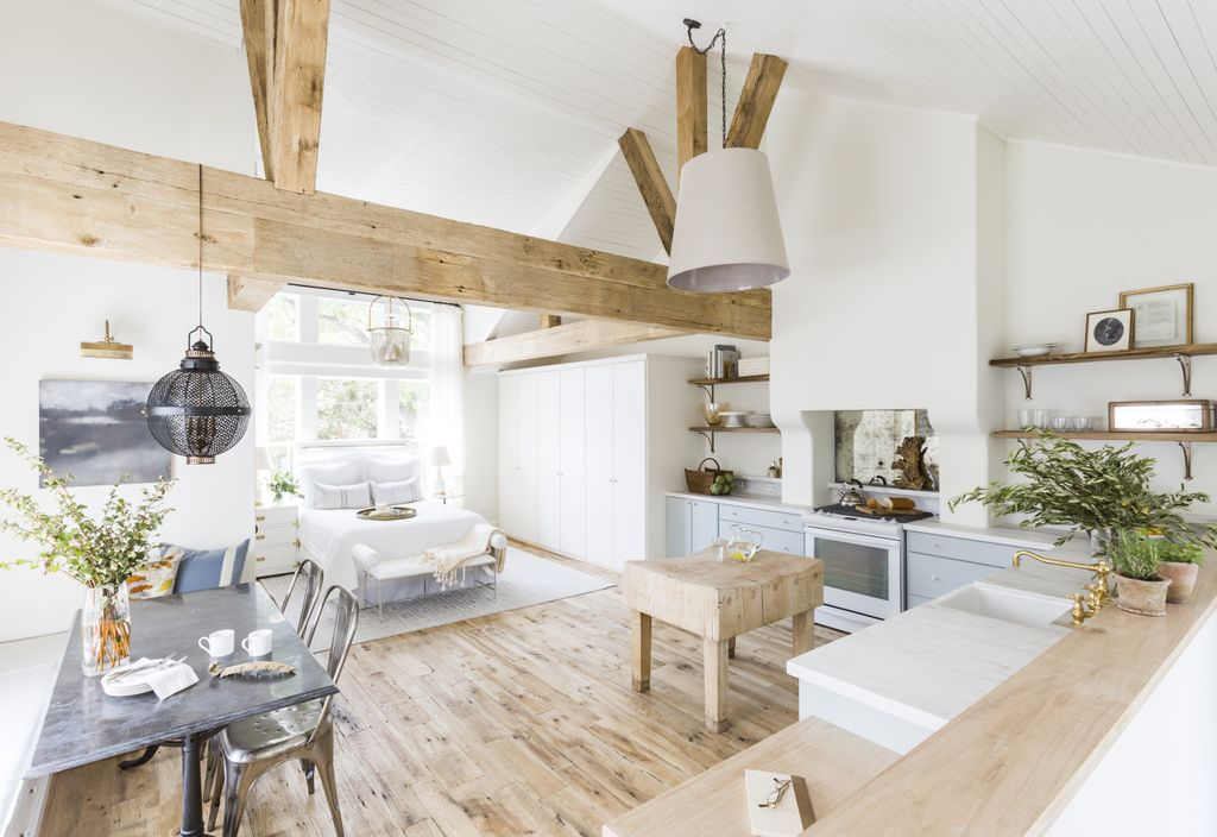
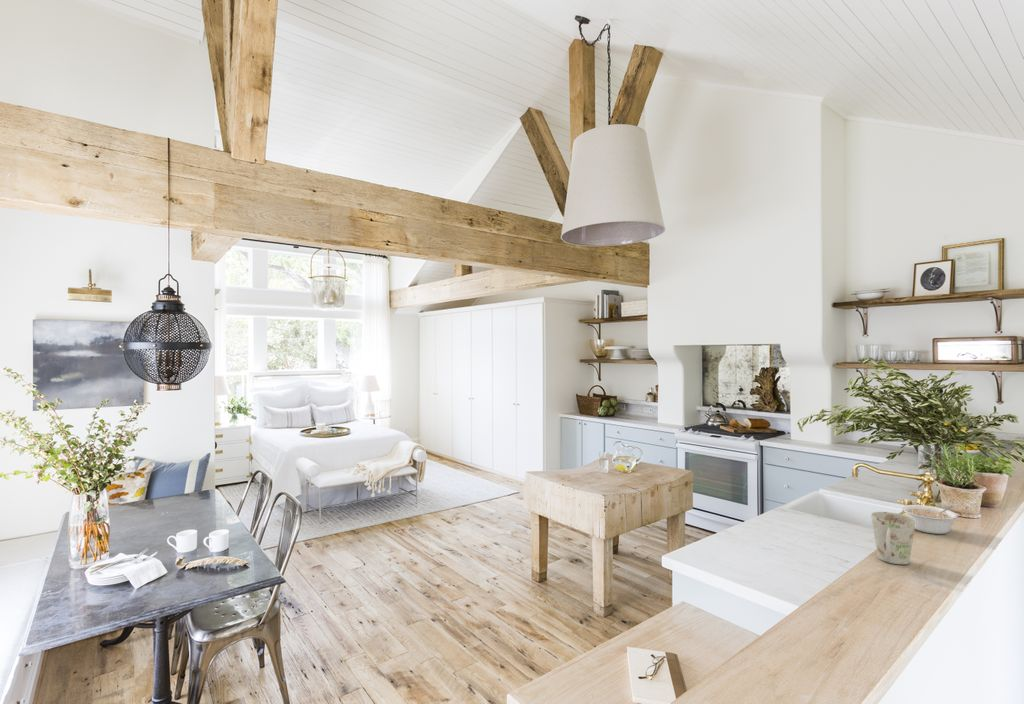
+ mug [870,511,915,565]
+ legume [901,504,959,535]
